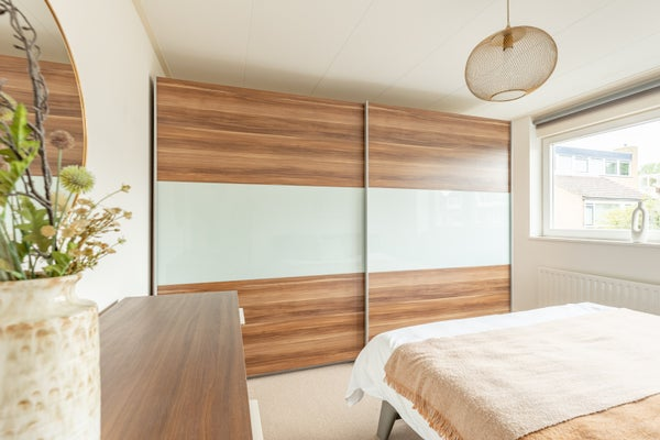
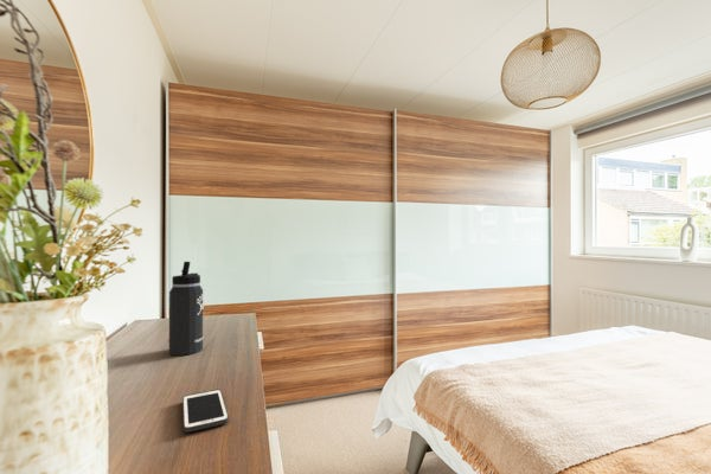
+ thermos bottle [167,261,205,357]
+ cell phone [181,389,230,434]
